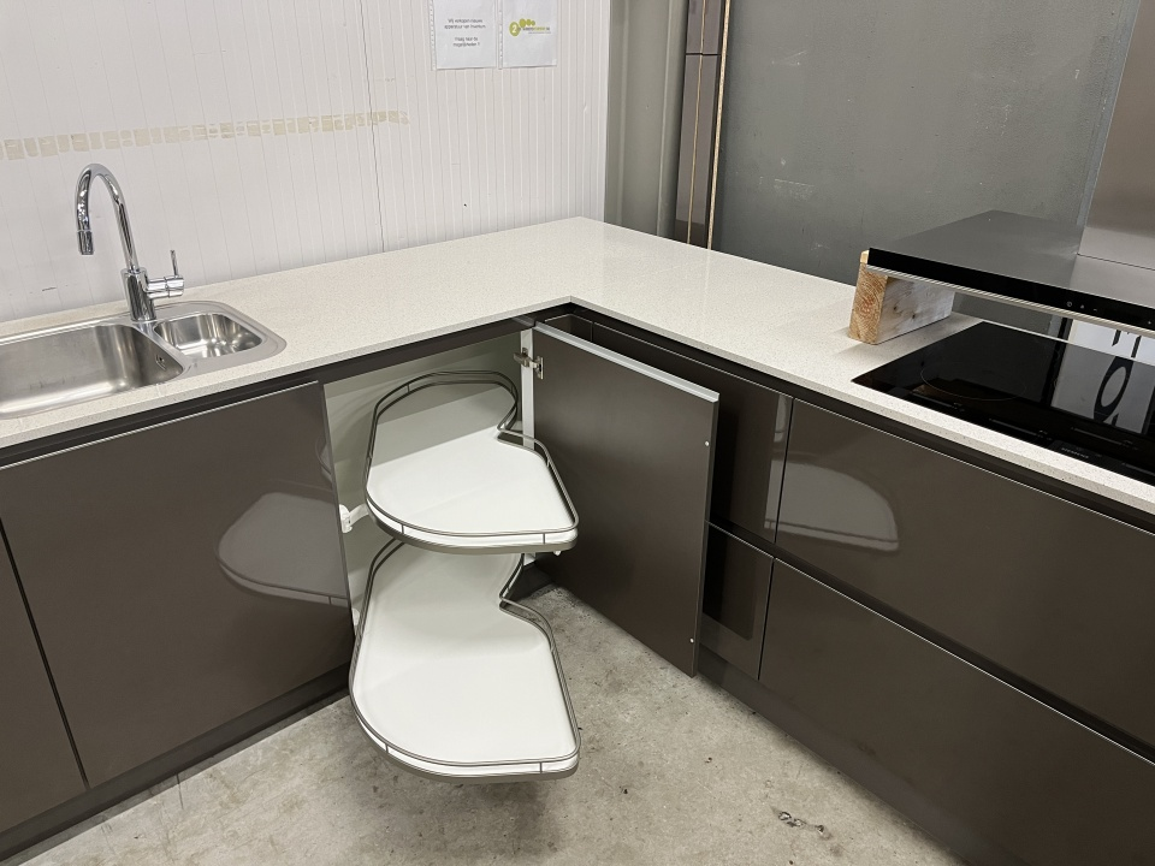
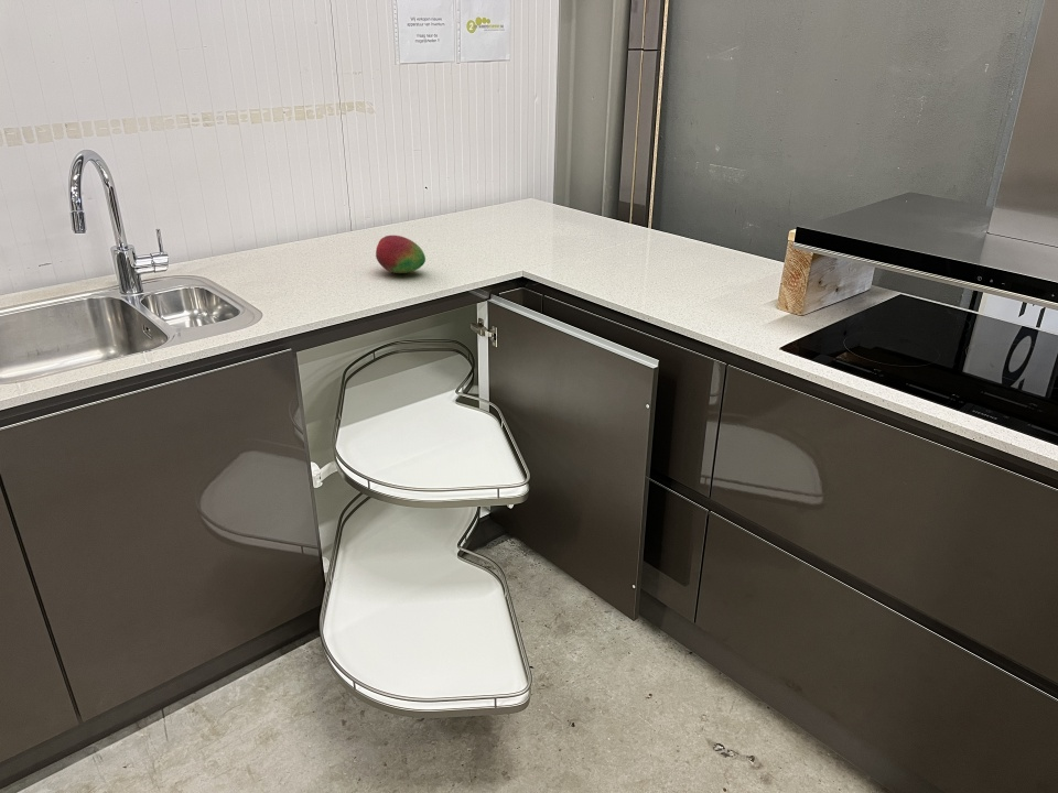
+ fruit [375,235,427,274]
